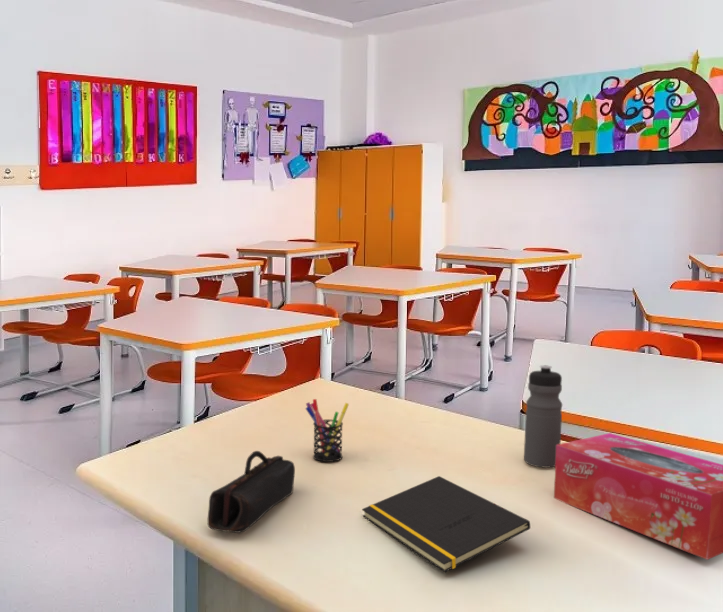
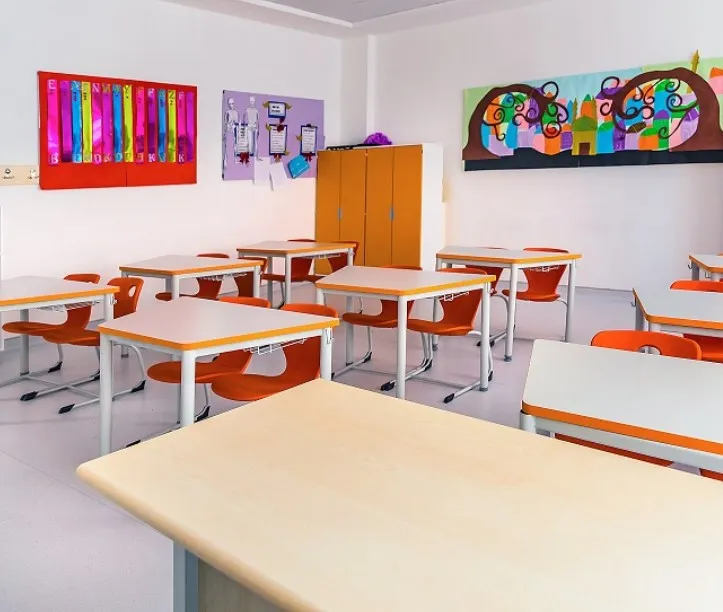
- water bottle [523,364,563,469]
- pen holder [304,398,350,463]
- tissue box [553,432,723,561]
- pencil case [207,450,296,534]
- notepad [361,475,531,573]
